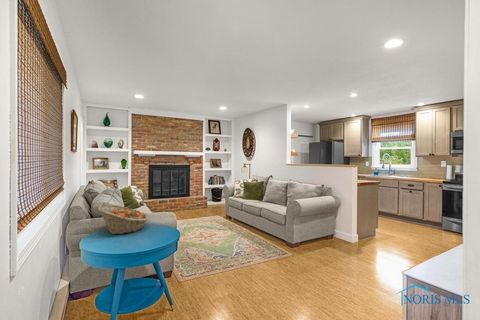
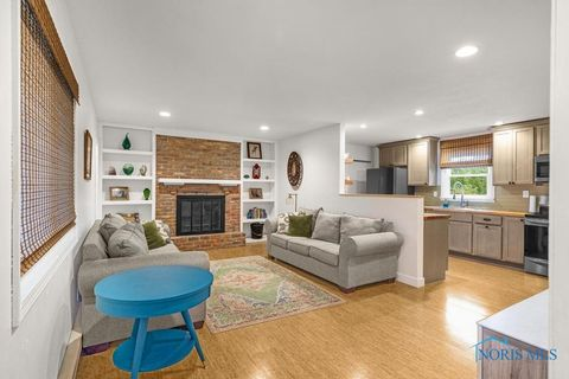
- fruit basket [97,203,149,235]
